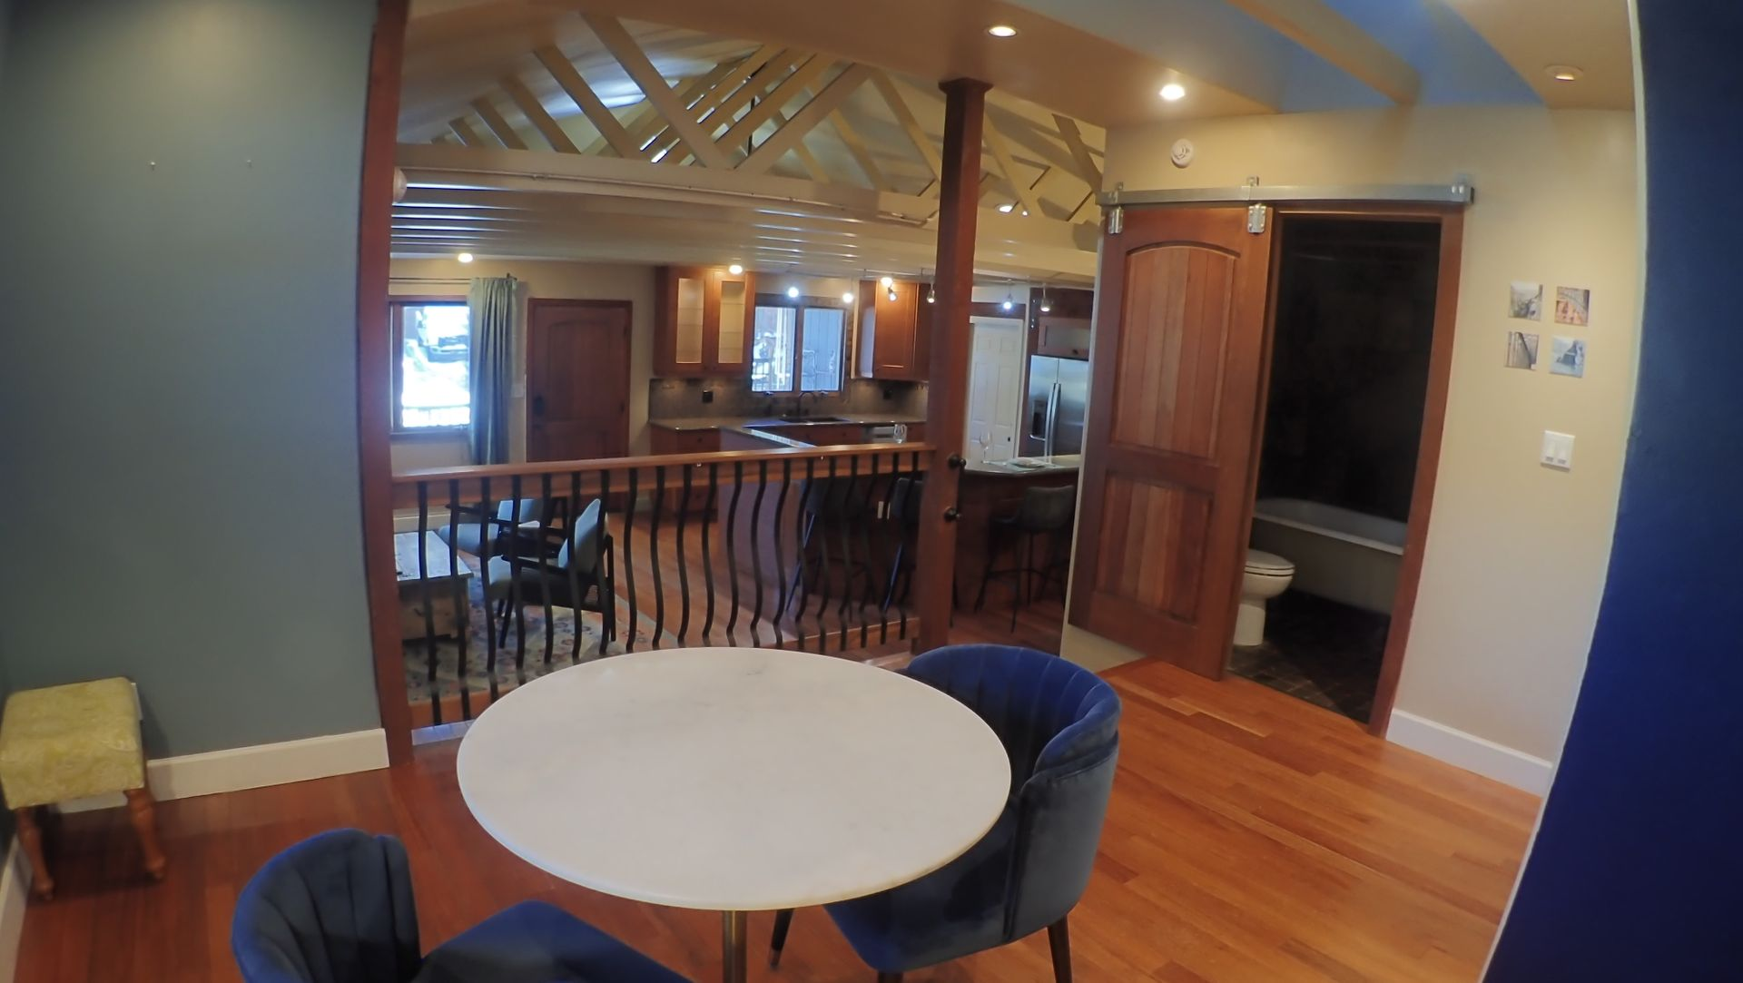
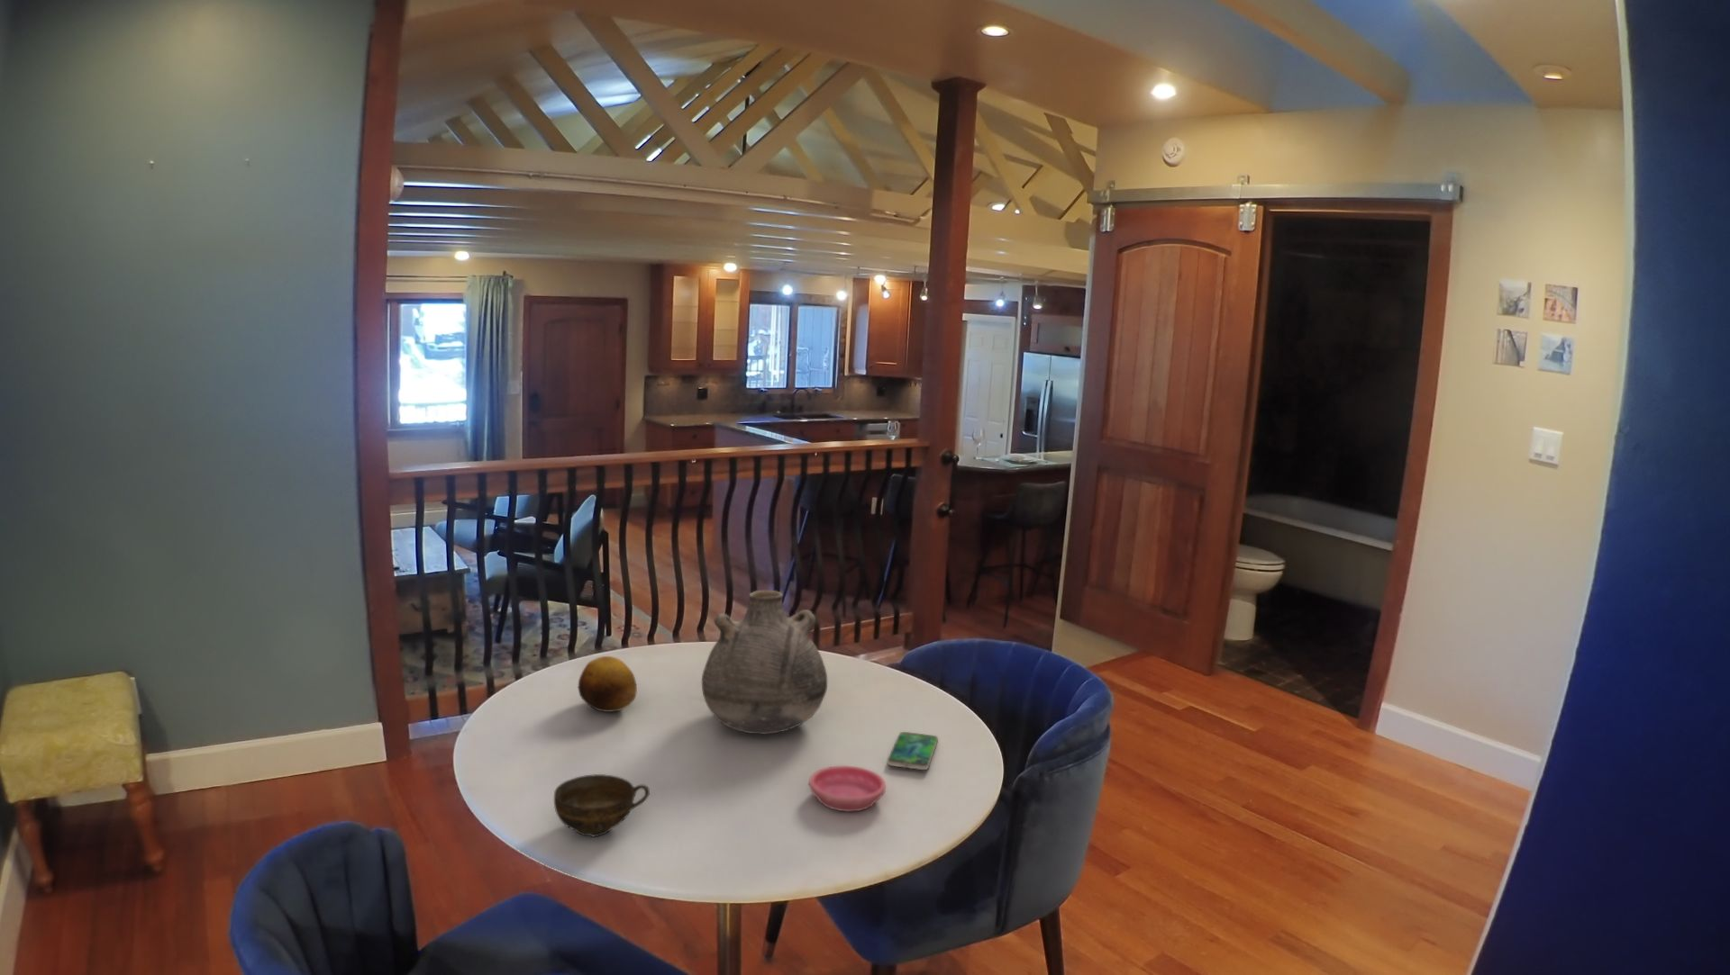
+ saucer [808,765,886,812]
+ vase [701,590,828,735]
+ cup [554,773,651,837]
+ fruit [577,656,638,713]
+ smartphone [885,732,939,771]
